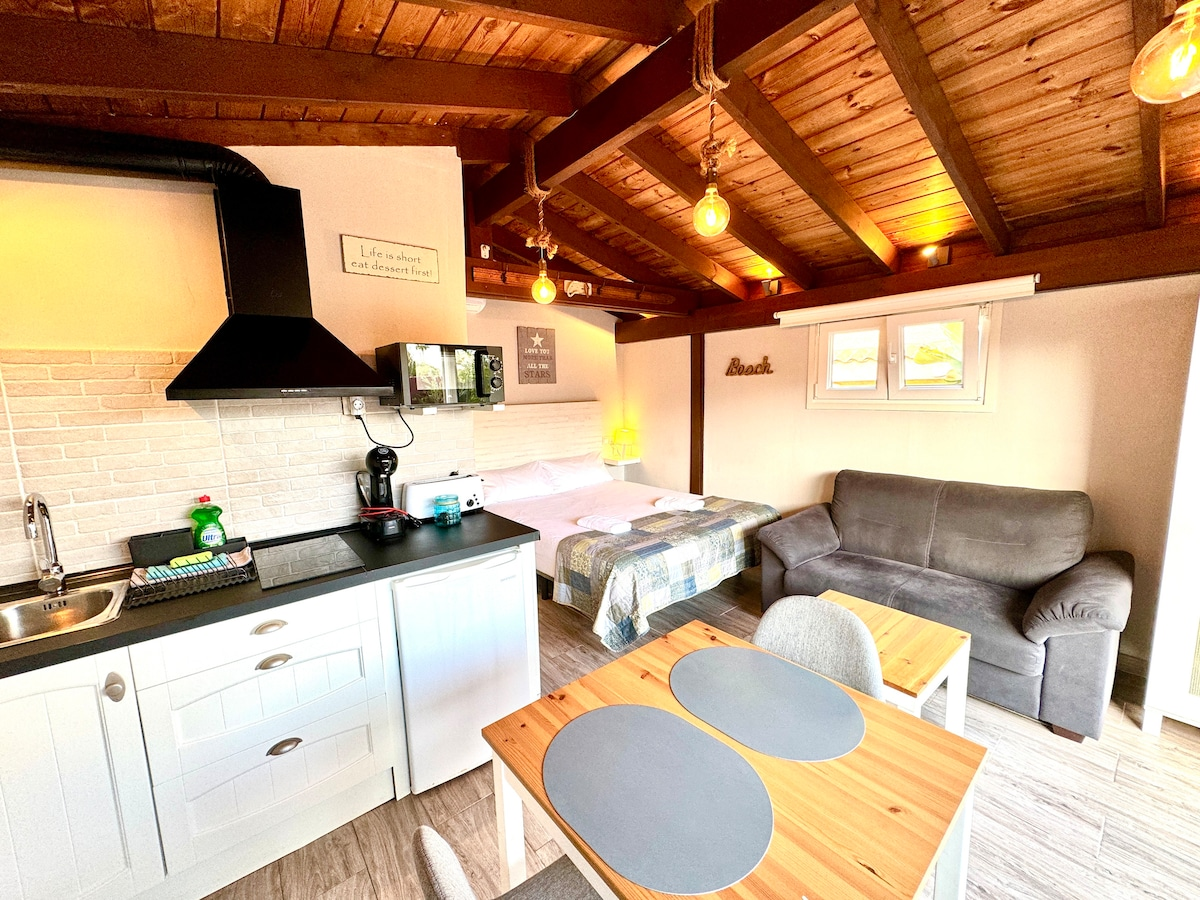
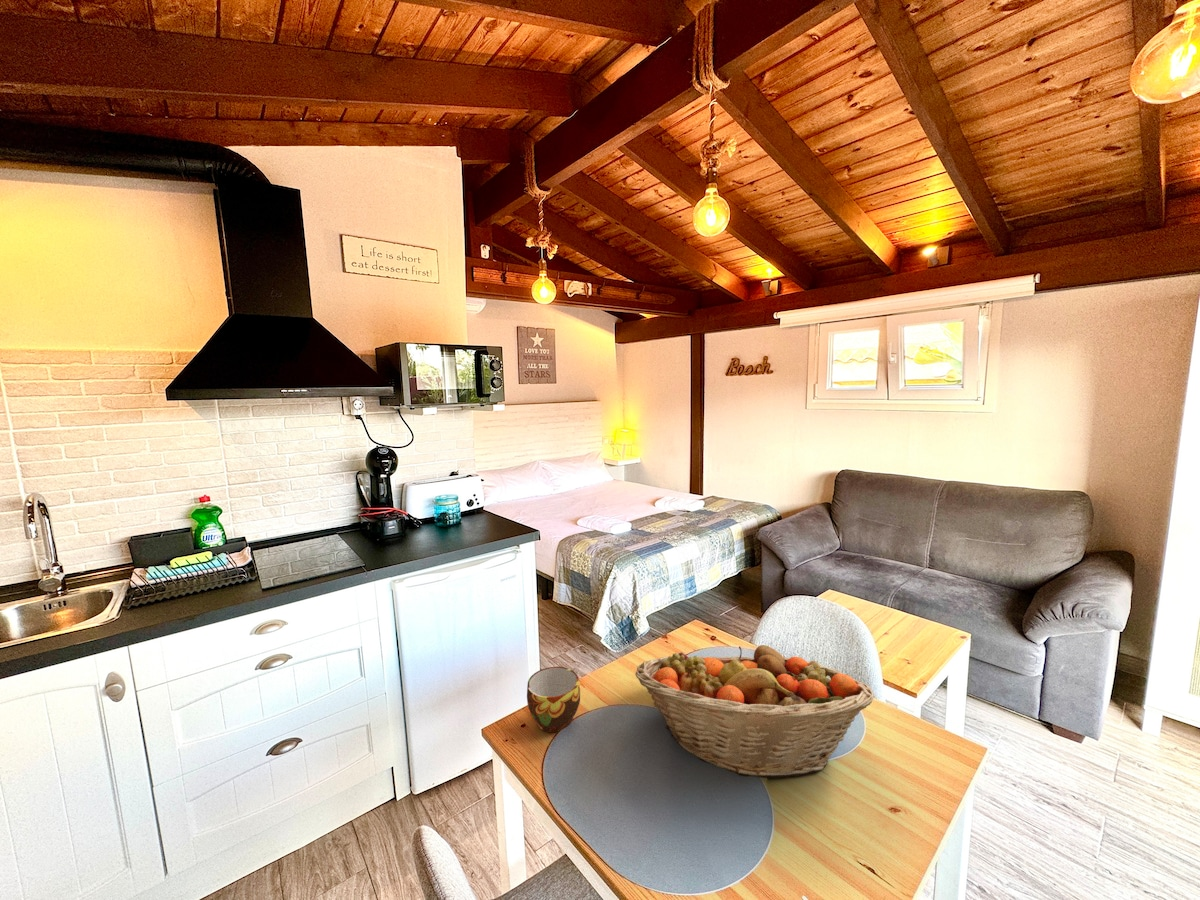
+ fruit basket [634,644,875,779]
+ cup [526,666,581,733]
